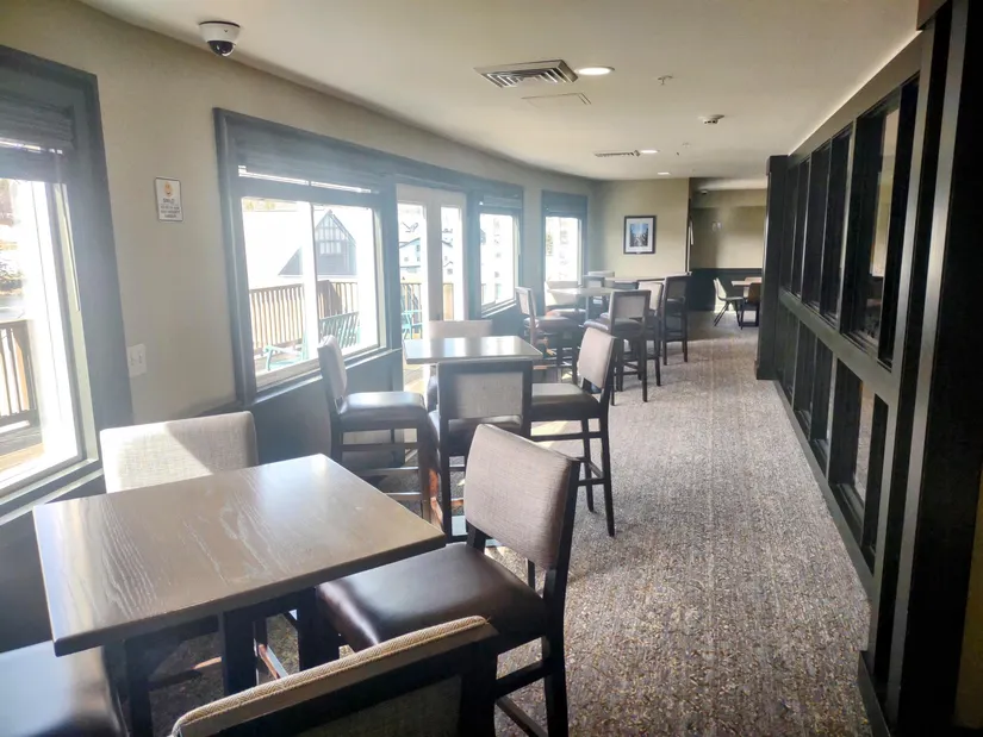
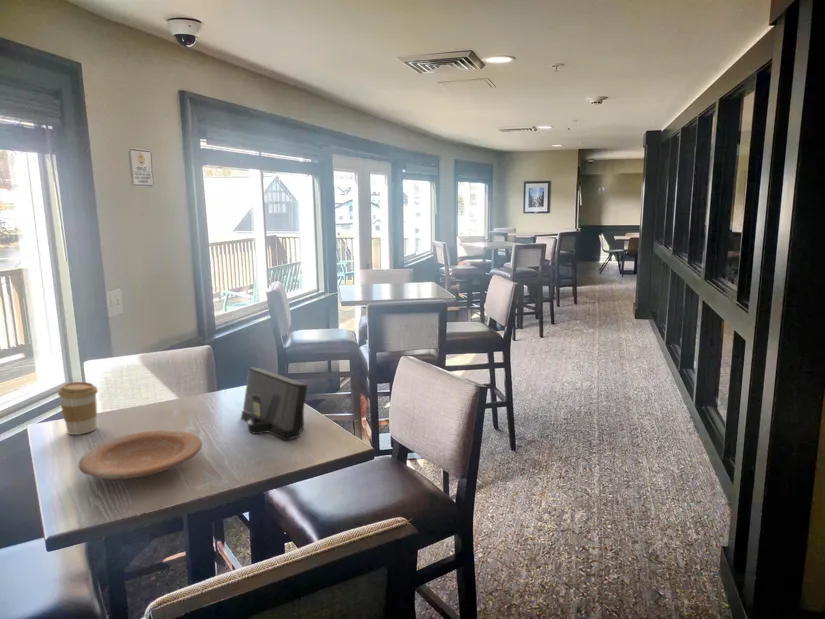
+ speaker [240,366,308,441]
+ plate [78,429,203,480]
+ coffee cup [57,381,99,436]
